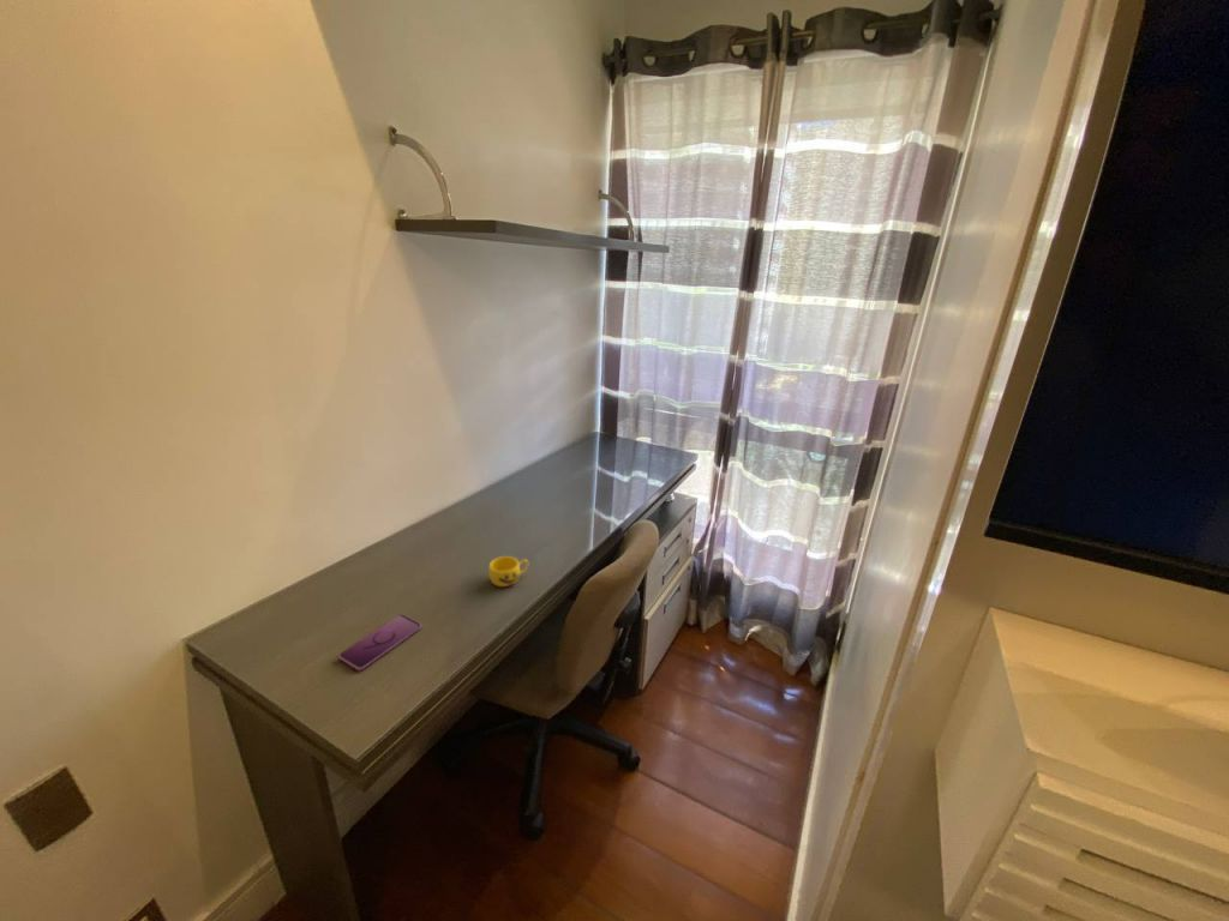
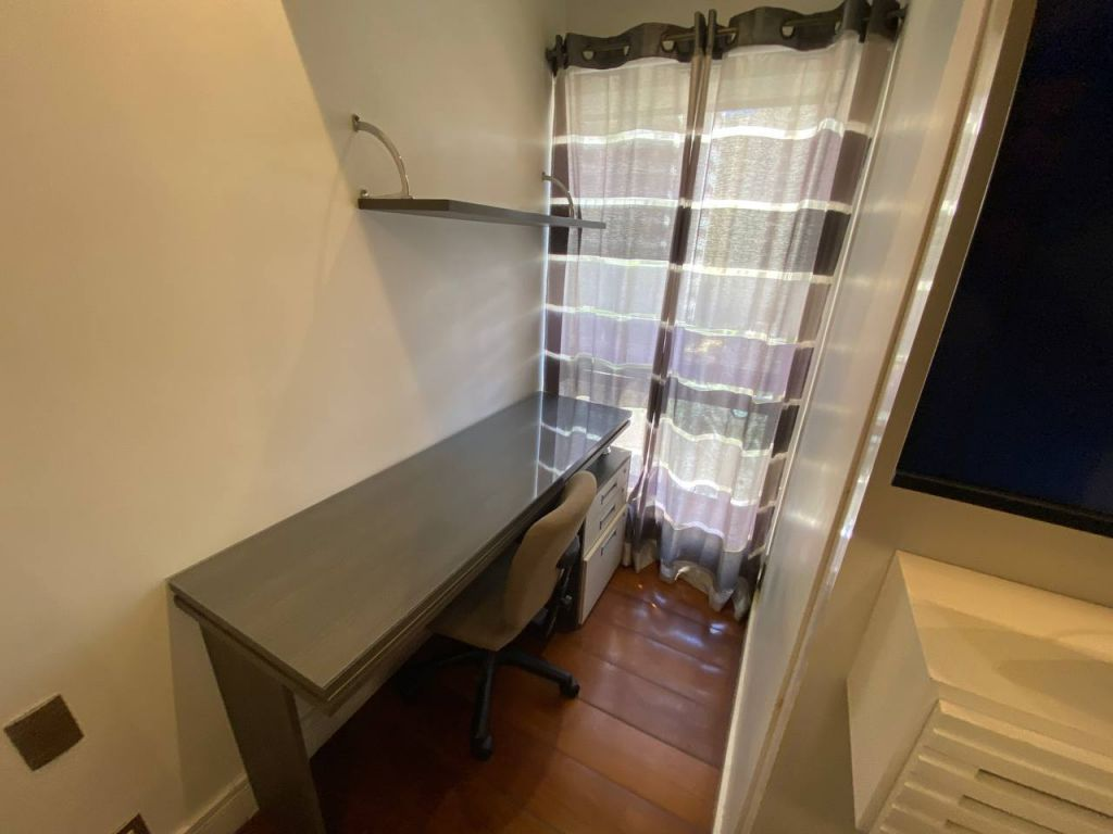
- smartphone [337,613,422,672]
- cup [487,555,529,588]
